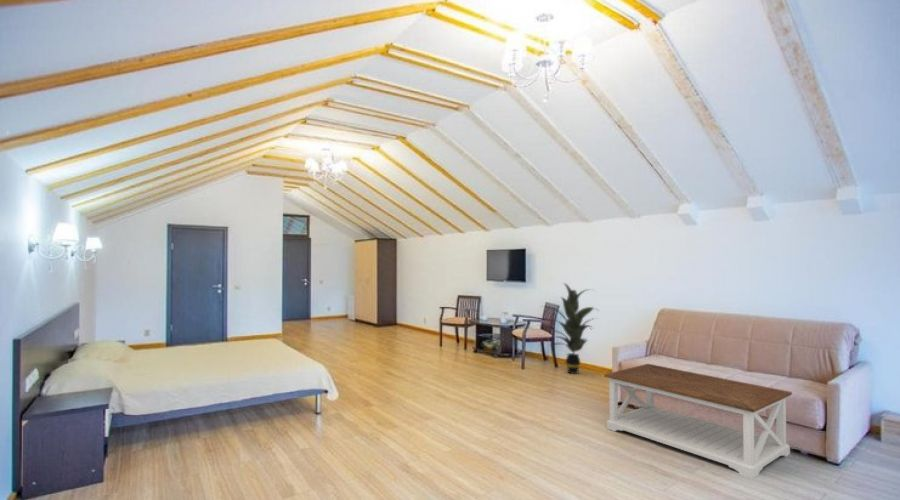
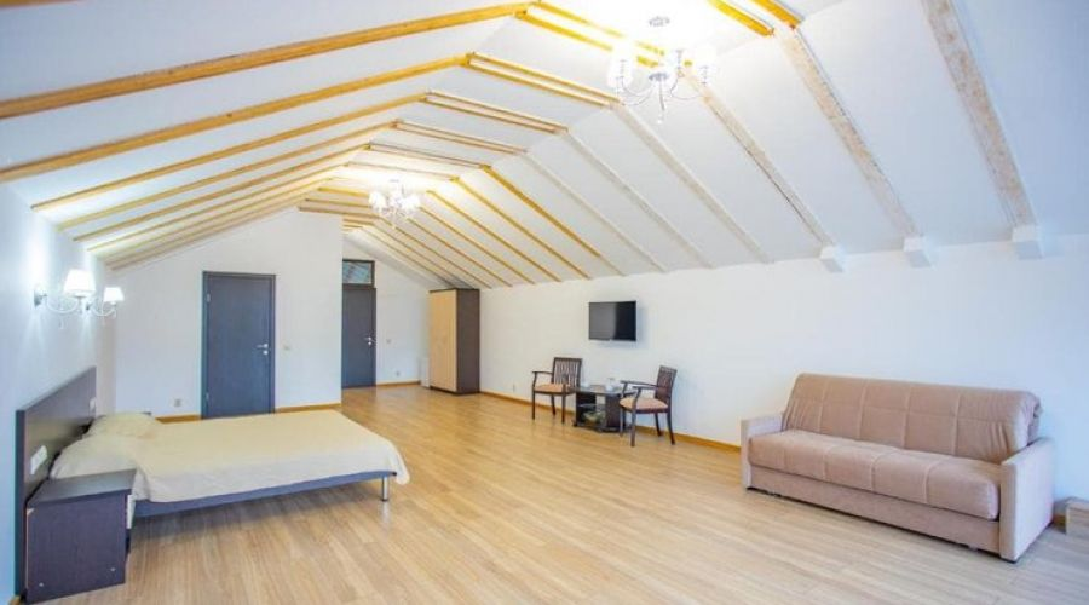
- coffee table [603,363,793,479]
- indoor plant [541,282,600,375]
